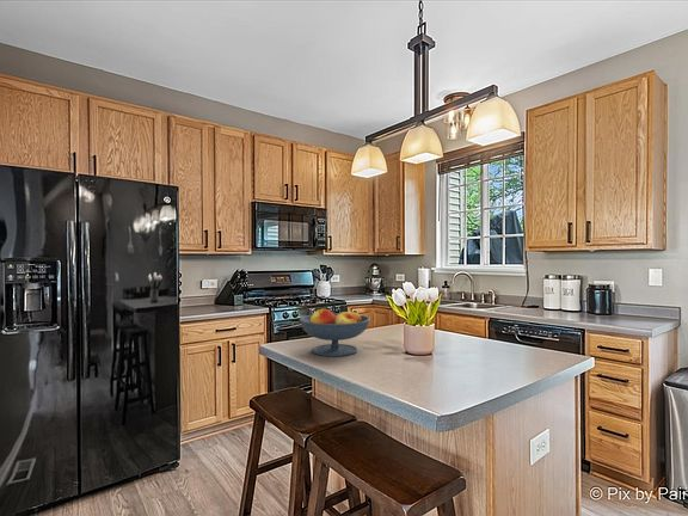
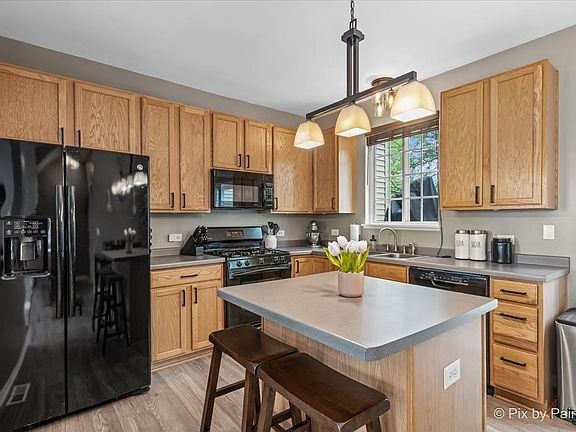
- fruit bowl [299,308,371,357]
